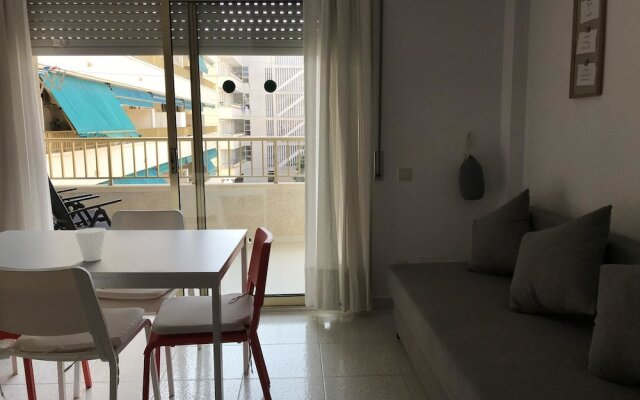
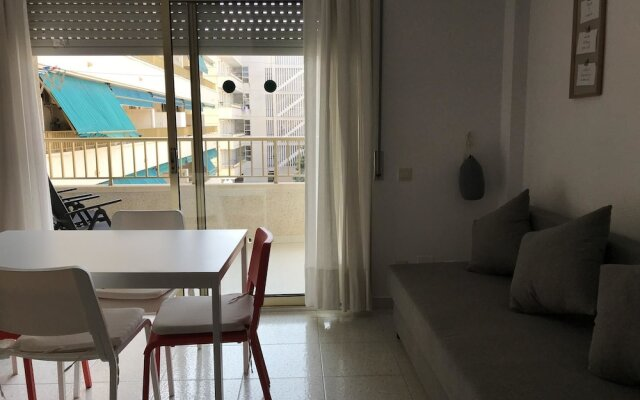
- cup [74,227,107,262]
